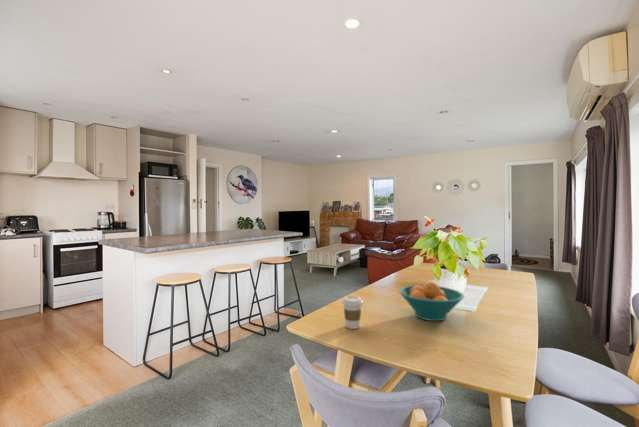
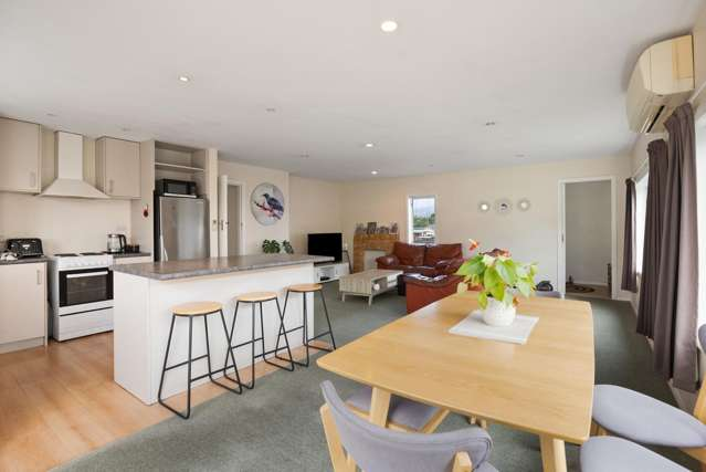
- coffee cup [341,295,364,330]
- fruit bowl [398,280,465,322]
